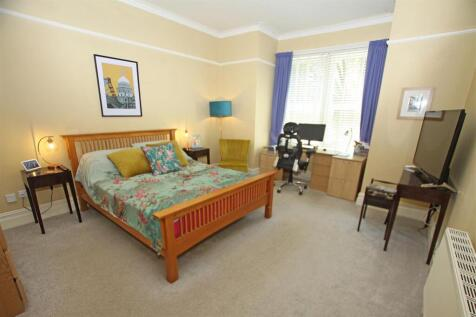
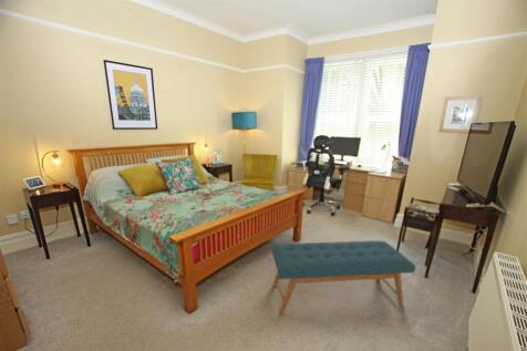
+ bench [270,240,416,316]
